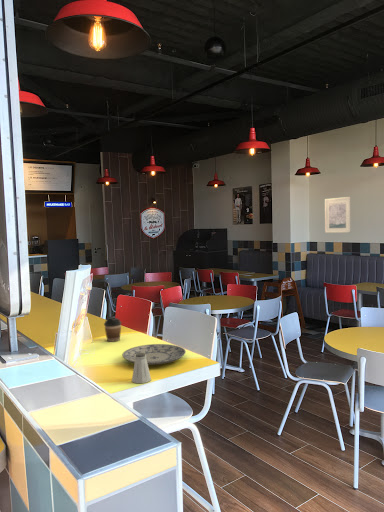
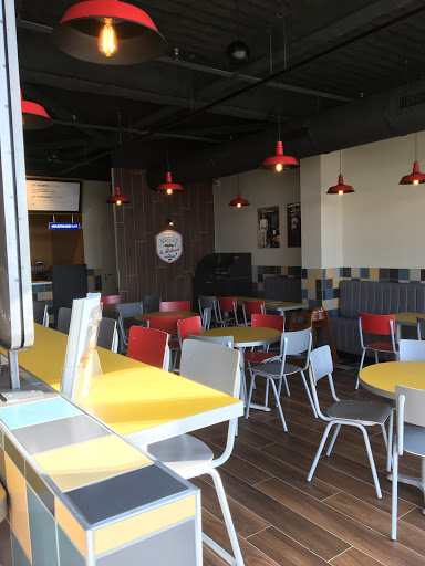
- coffee cup [103,317,122,343]
- saltshaker [131,353,152,384]
- plate [121,343,187,366]
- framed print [324,196,352,234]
